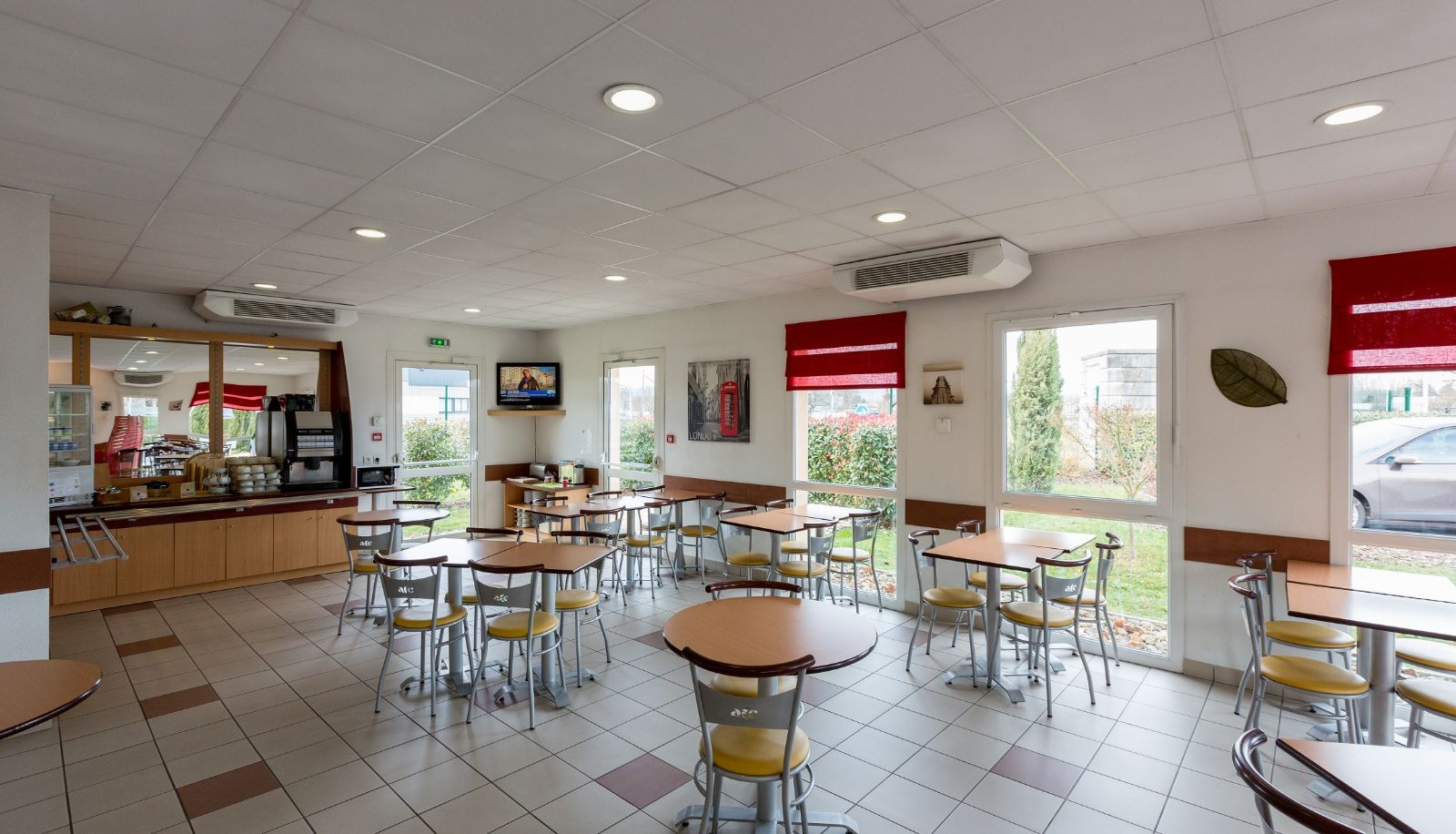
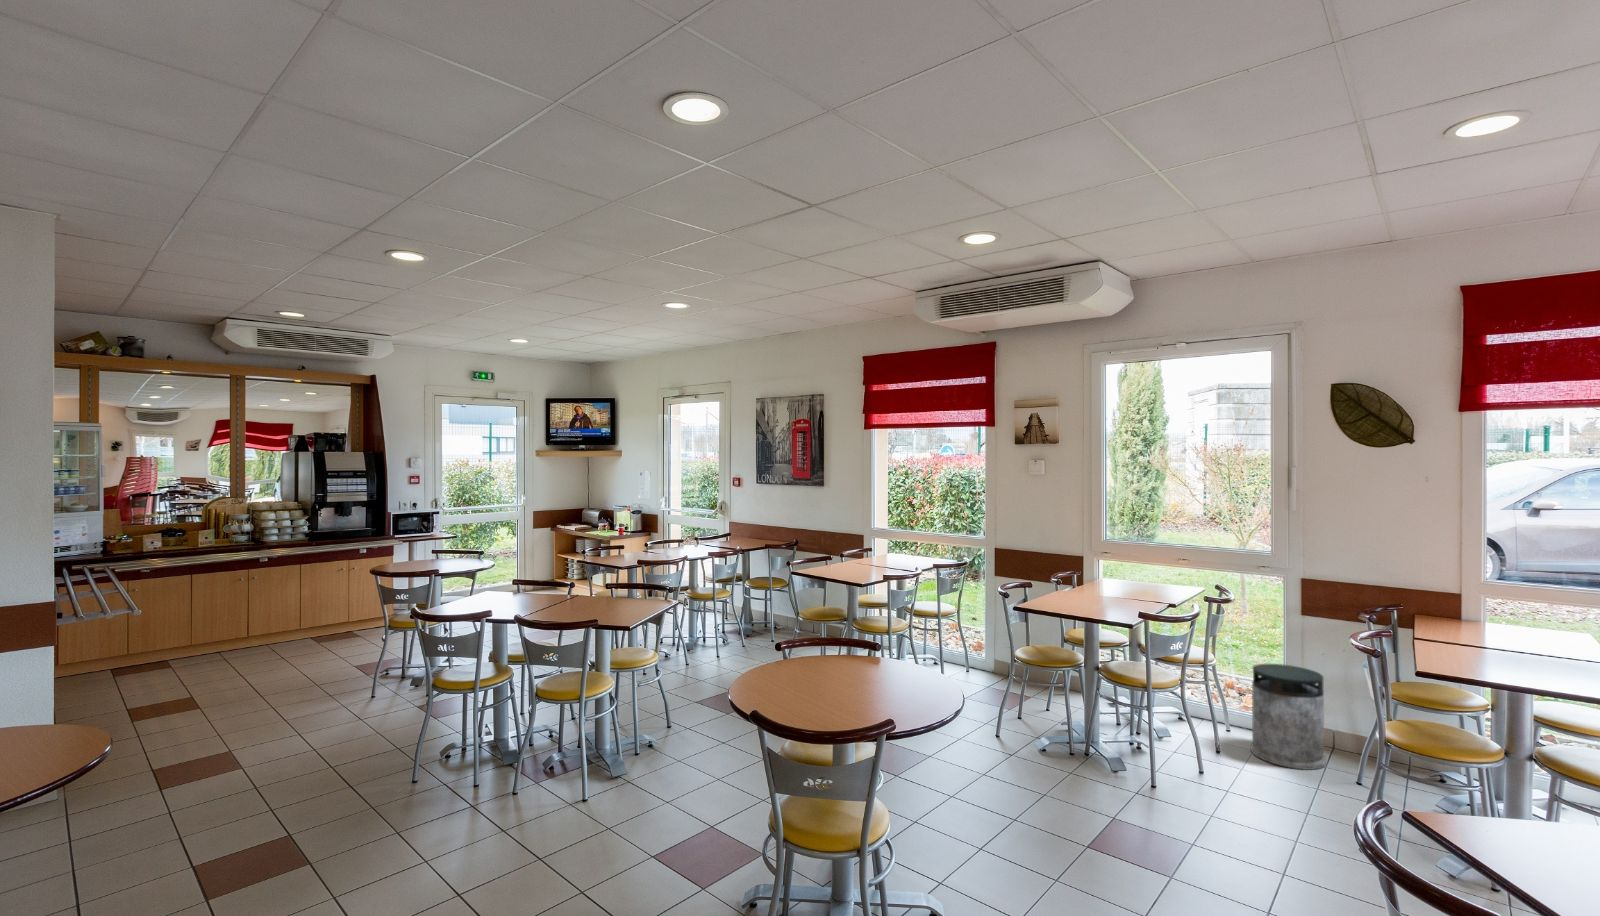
+ trash bin [1251,663,1327,771]
